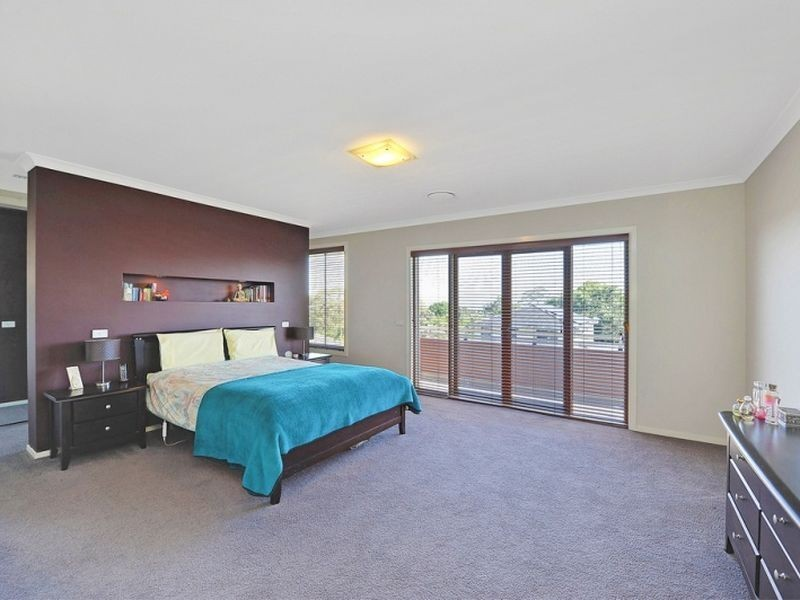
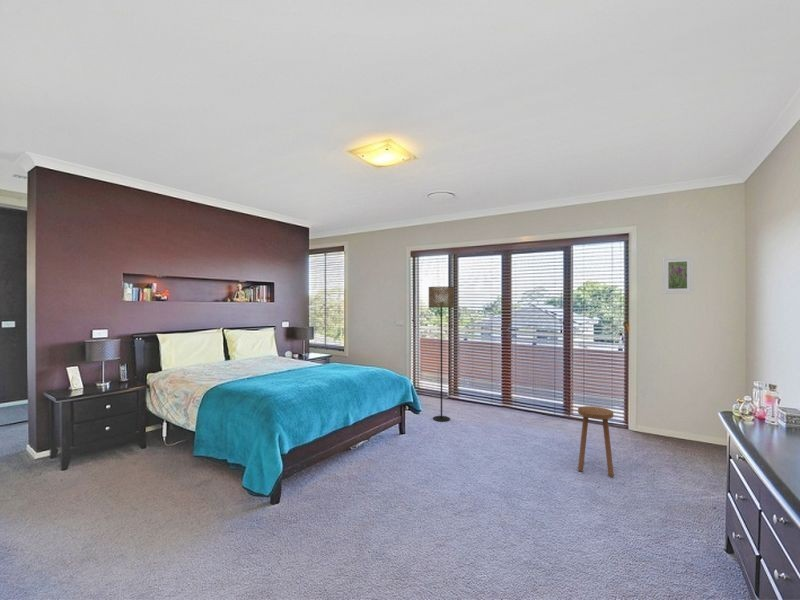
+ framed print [662,255,694,295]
+ stool [577,405,615,478]
+ floor lamp [427,286,455,422]
